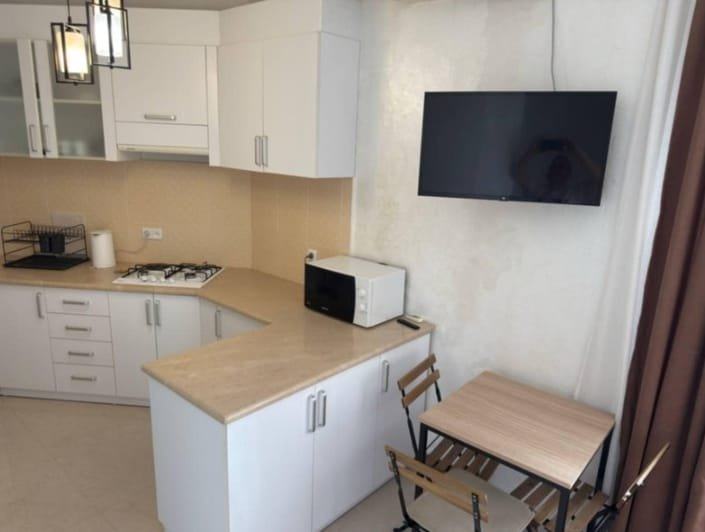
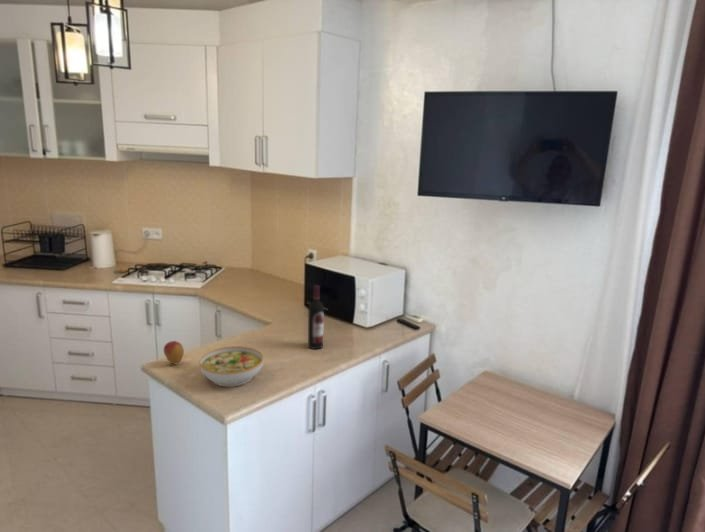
+ bowl [199,345,264,387]
+ wine bottle [307,284,325,350]
+ fruit [163,340,185,366]
